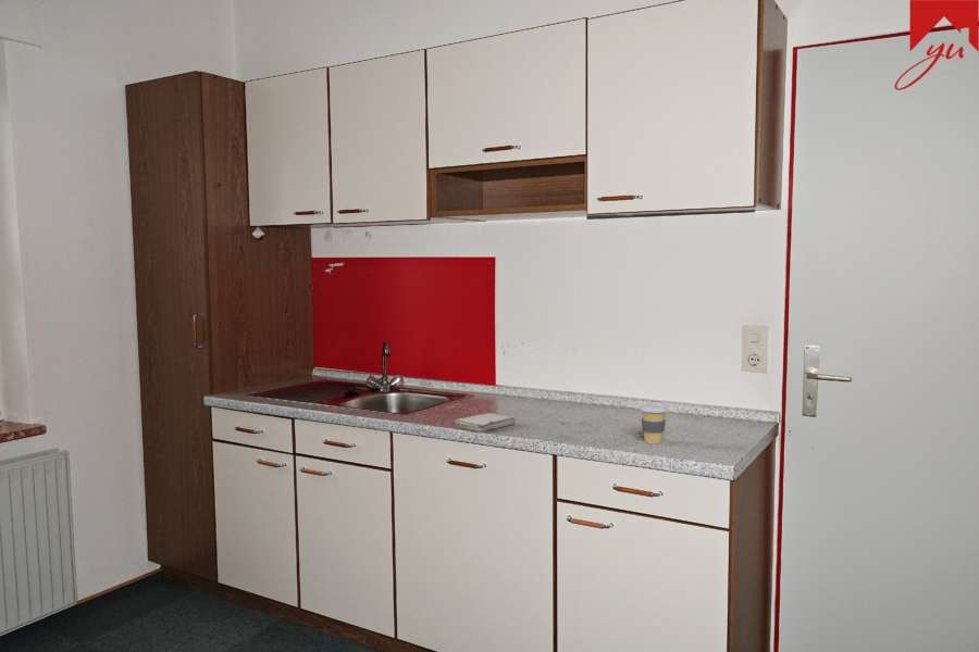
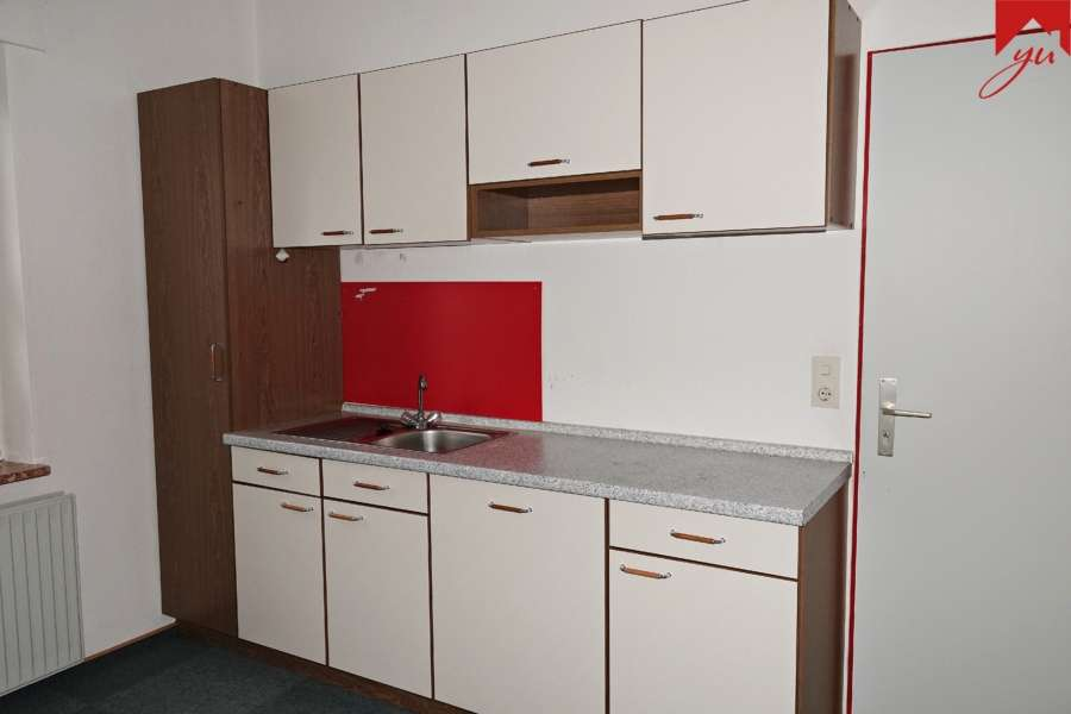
- coffee cup [639,402,669,444]
- washcloth [454,412,517,432]
